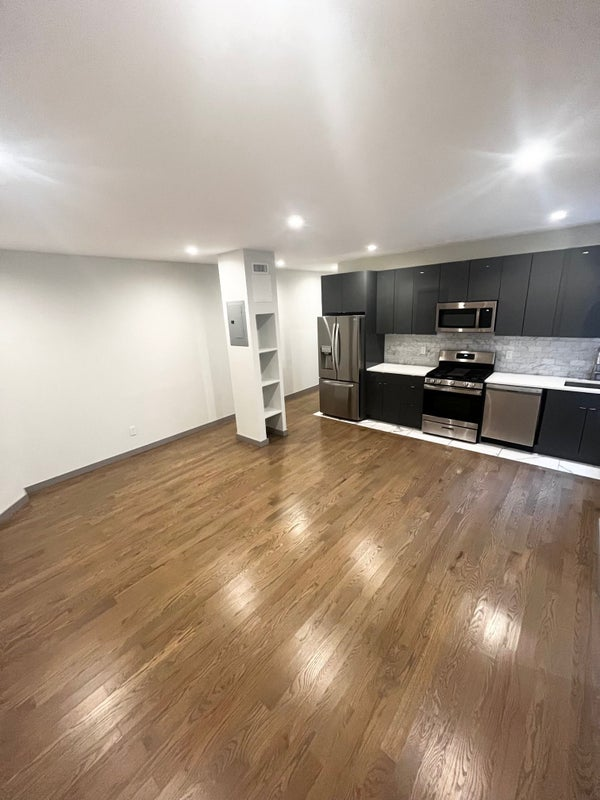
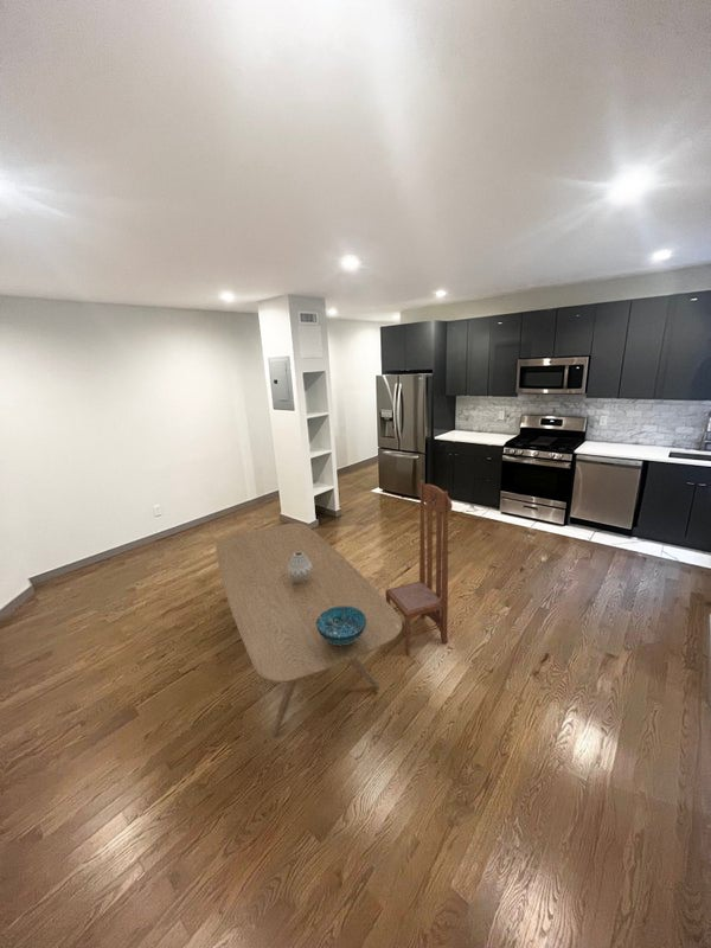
+ dining table [214,523,403,737]
+ chair [385,480,454,656]
+ decorative bowl [316,606,366,646]
+ vase [287,552,313,583]
